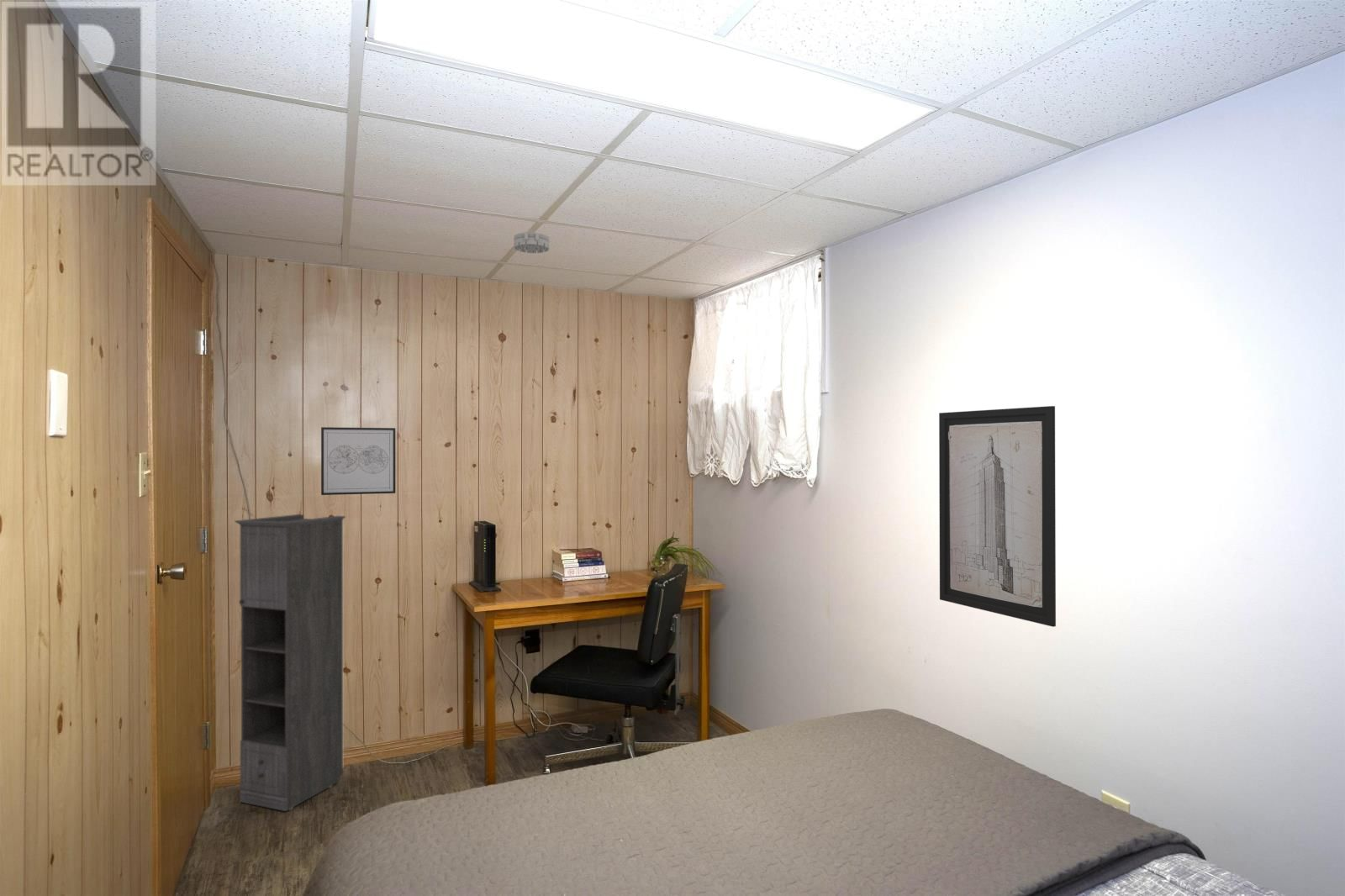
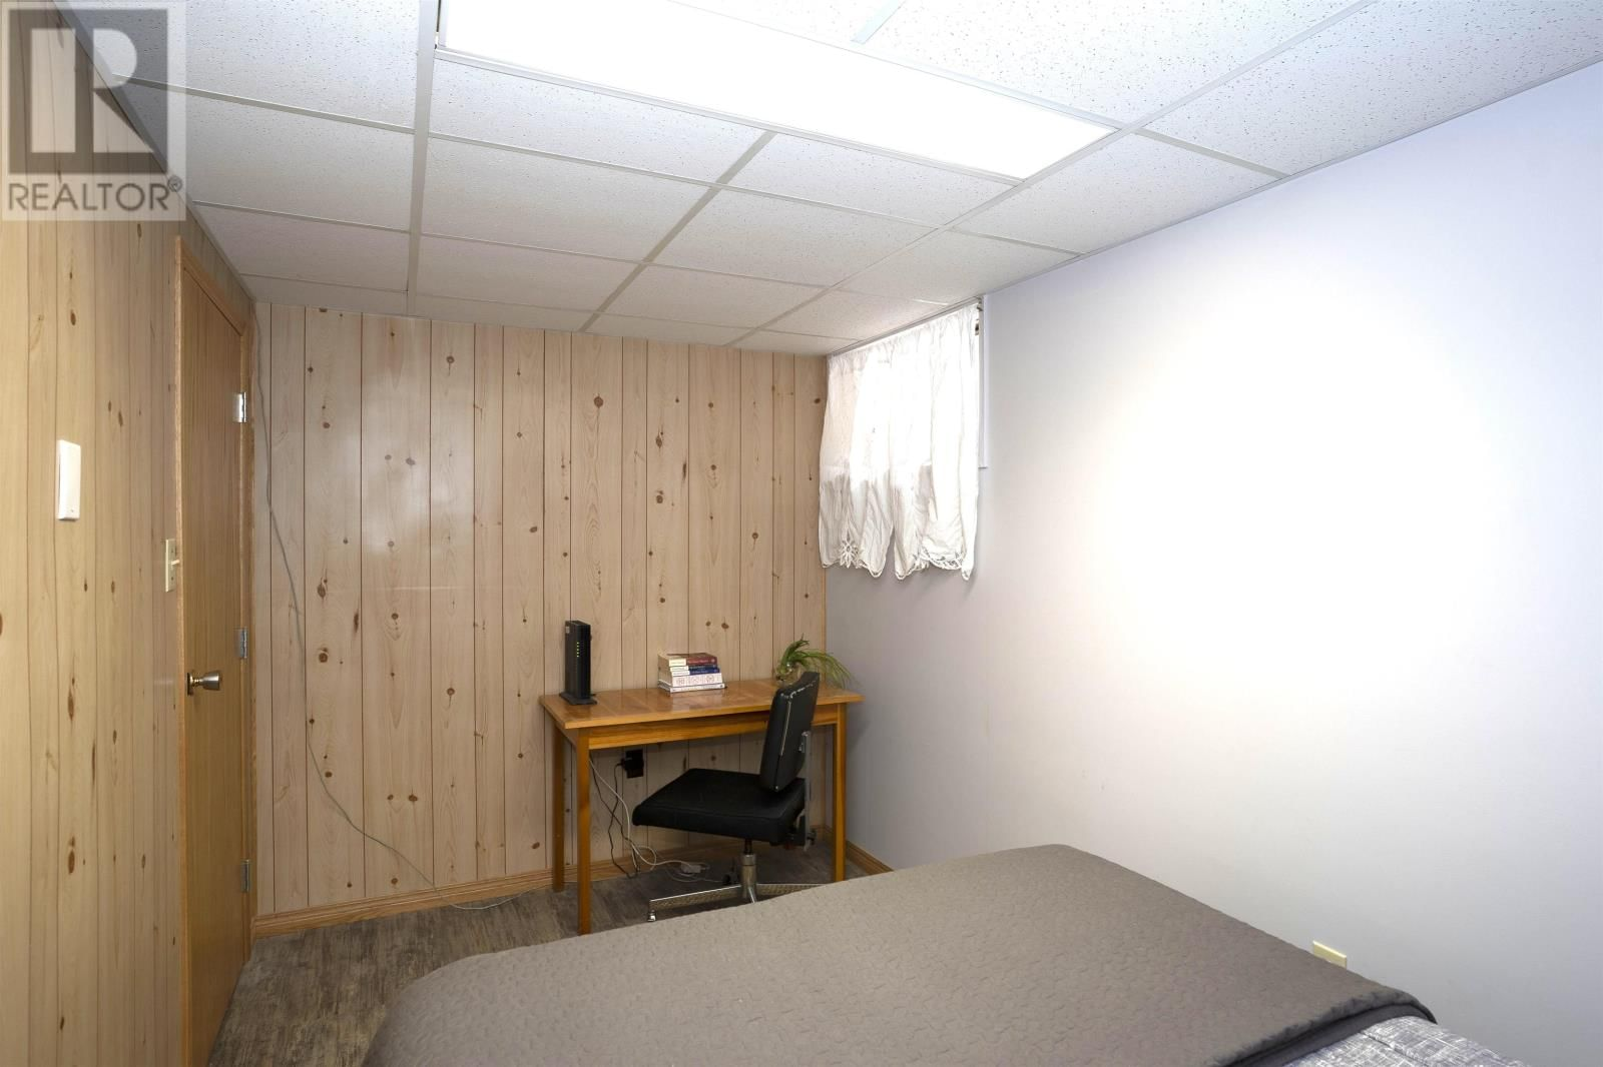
- wall art [938,405,1057,628]
- storage cabinet [234,514,346,812]
- smoke detector [513,231,550,254]
- wall art [320,426,396,496]
